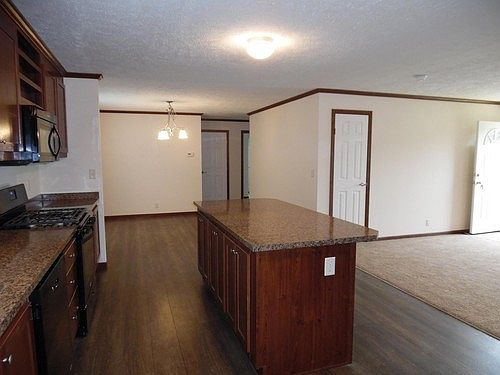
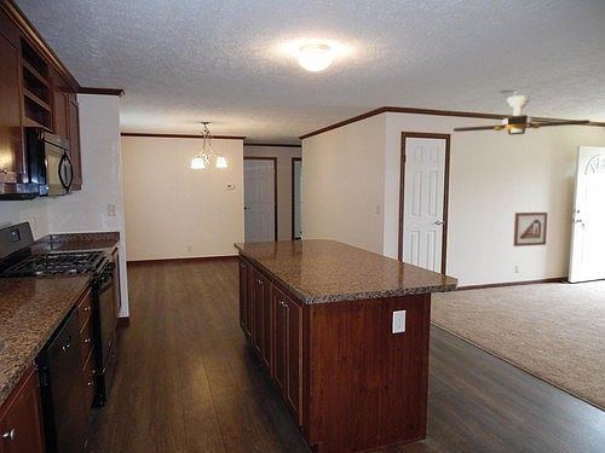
+ ceiling fan [453,94,590,135]
+ picture frame [512,211,548,248]
